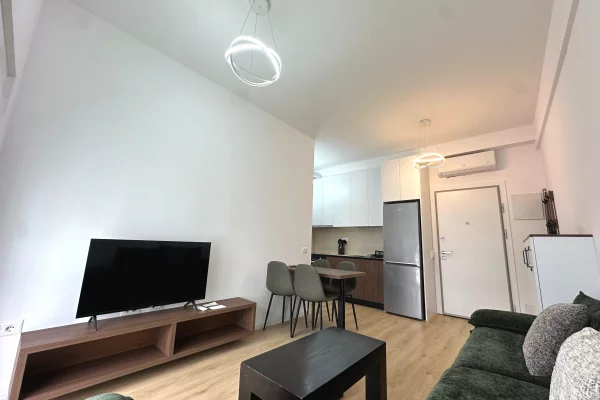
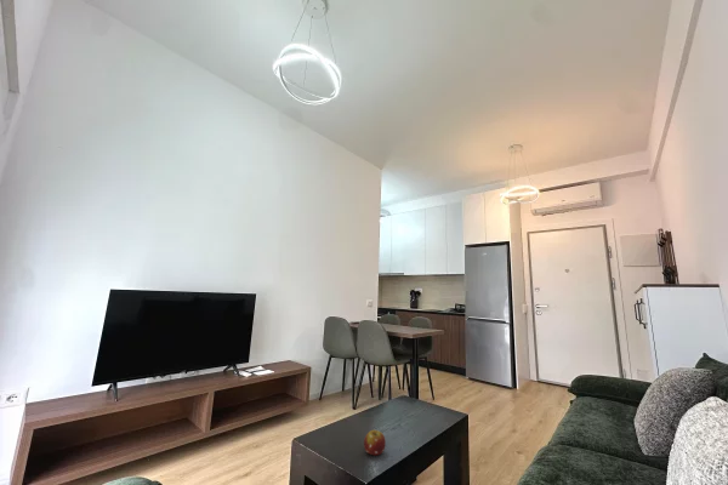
+ fruit [363,429,387,456]
